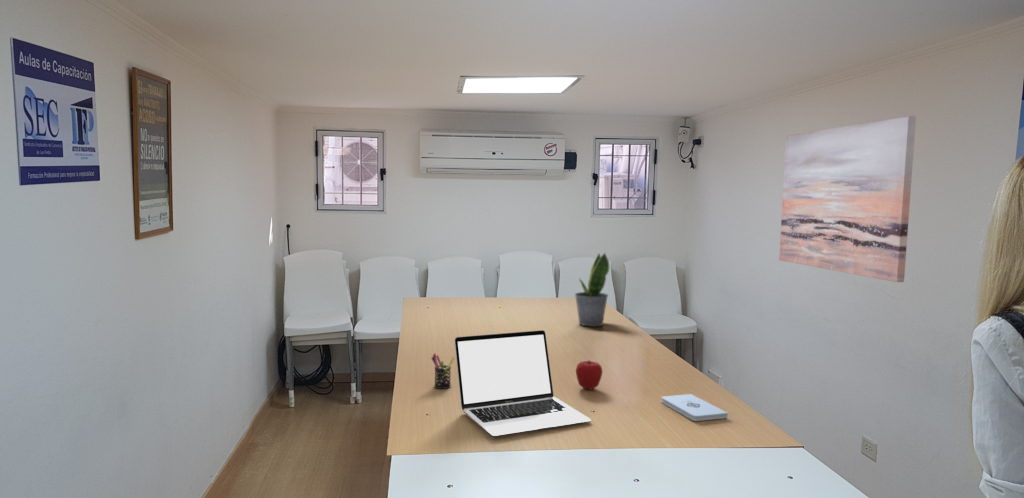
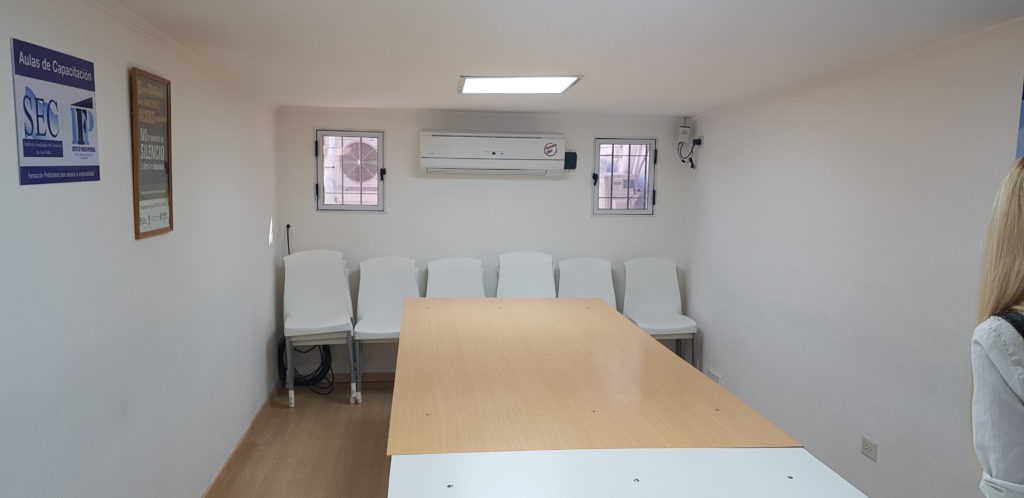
- laptop [454,329,592,437]
- potted plant [574,252,611,328]
- wall art [778,115,917,283]
- notepad [660,393,729,422]
- apple [575,360,603,390]
- pen holder [431,352,455,390]
